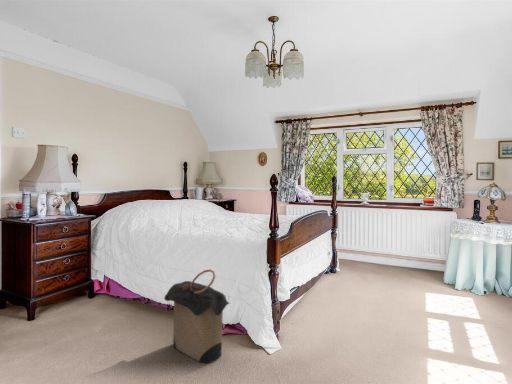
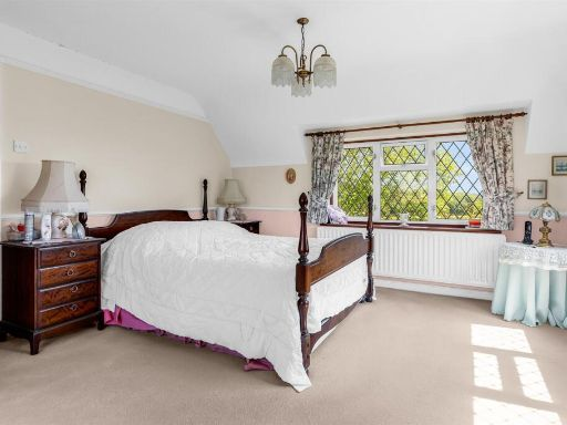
- laundry hamper [163,268,231,365]
